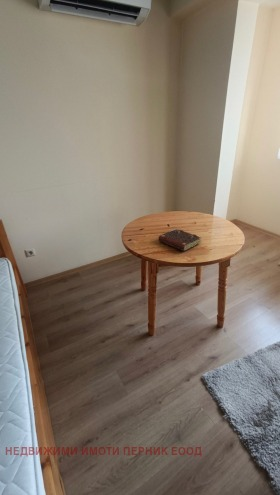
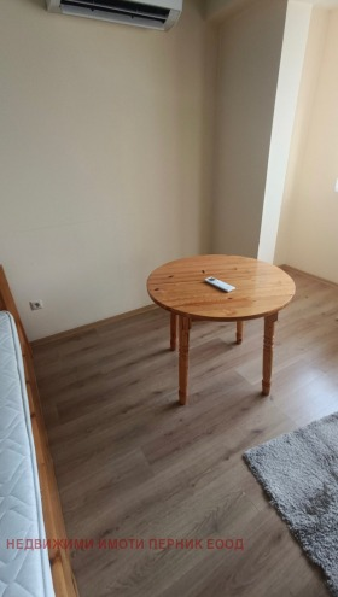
- book [158,228,203,252]
